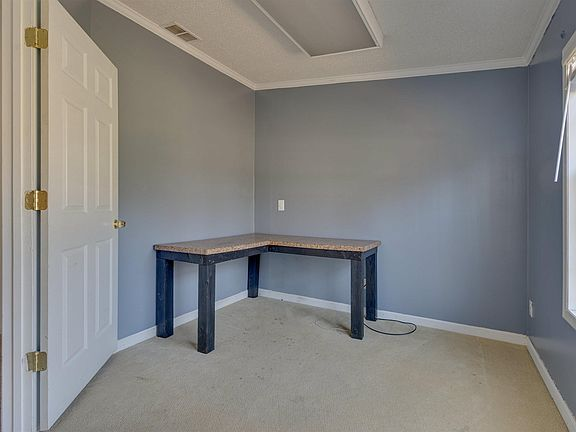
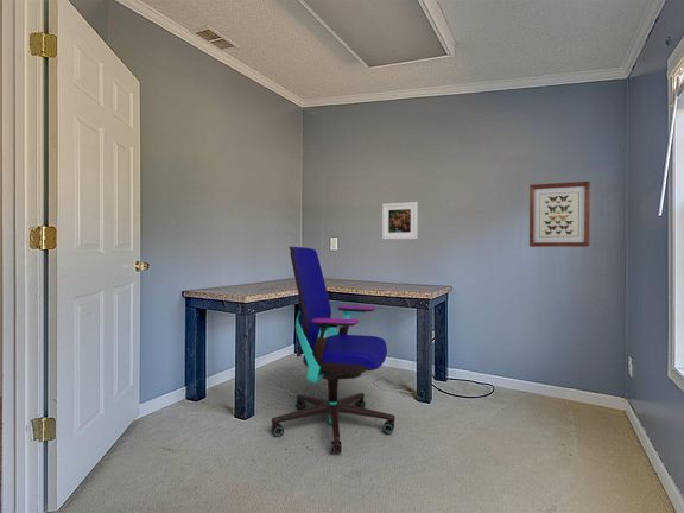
+ wall art [528,180,591,248]
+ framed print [381,201,419,240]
+ office chair [271,246,397,455]
